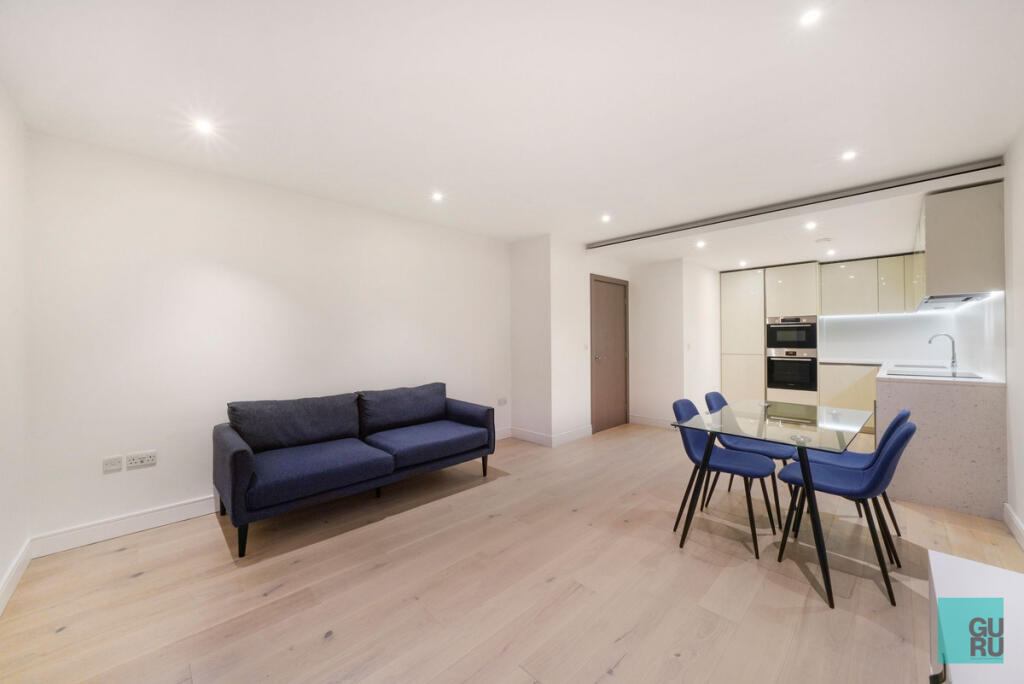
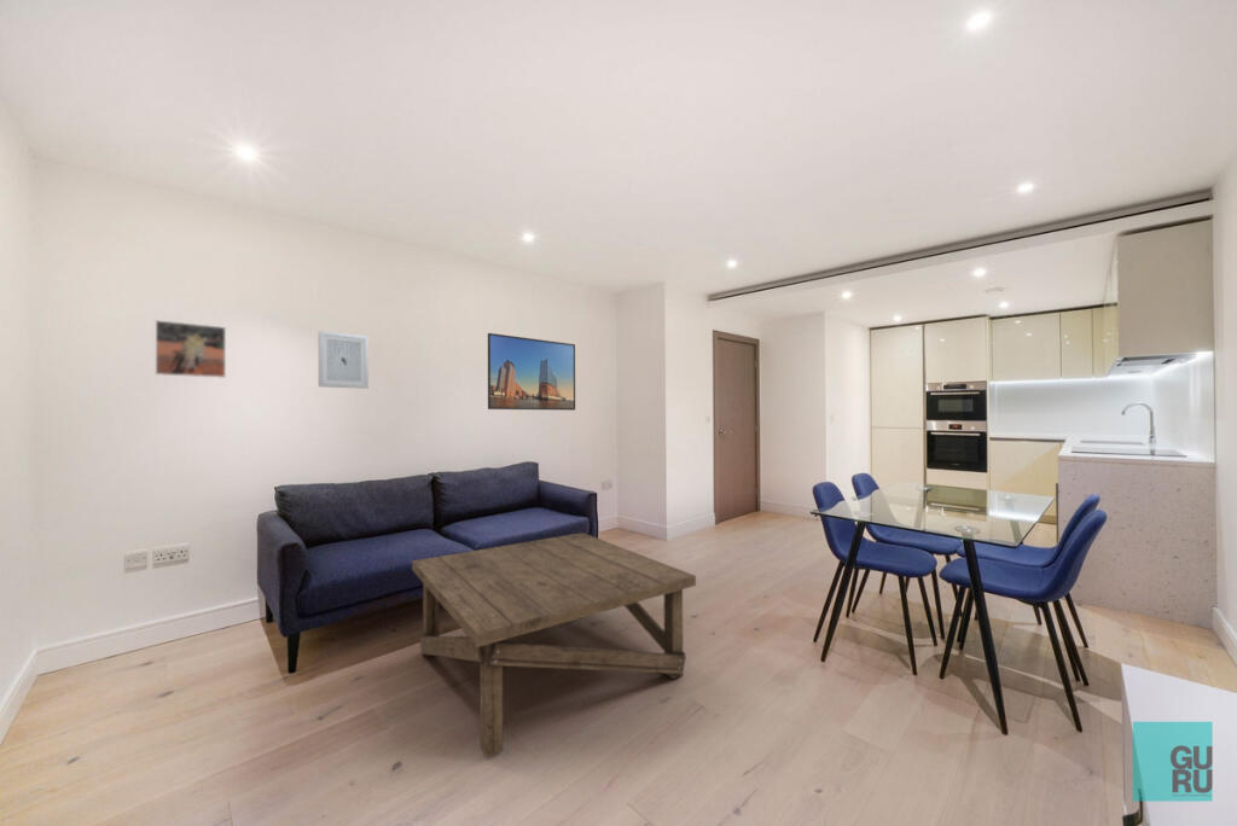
+ coffee table [411,531,697,758]
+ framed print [155,319,227,379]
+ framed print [487,332,576,412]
+ wall art [318,330,370,390]
